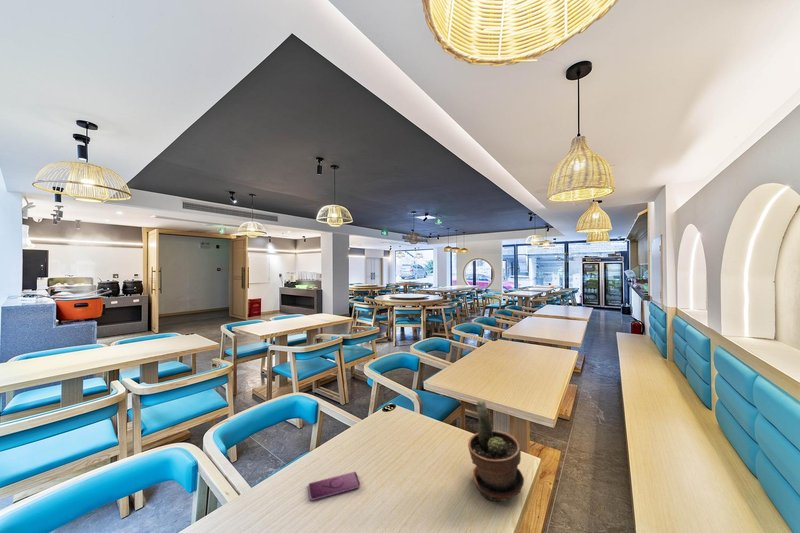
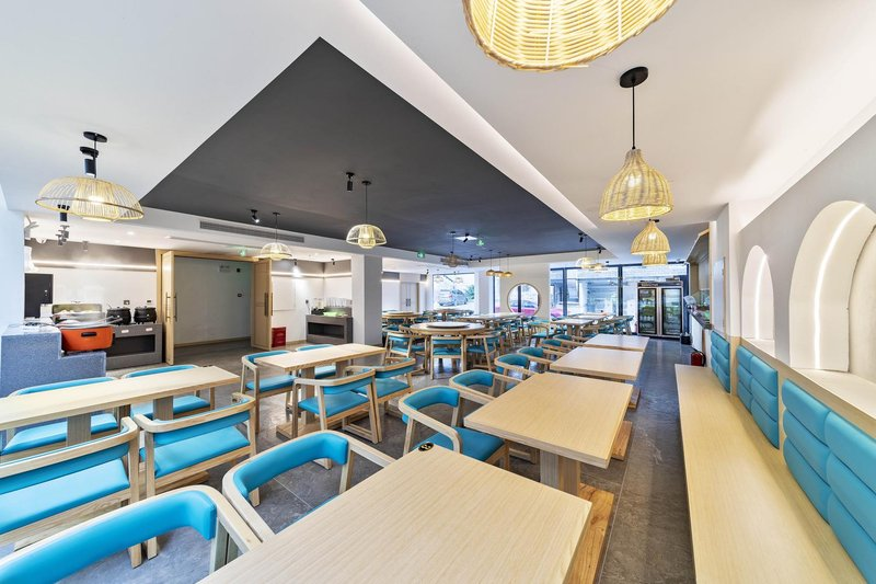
- smartphone [307,471,361,501]
- potted plant [467,399,525,502]
